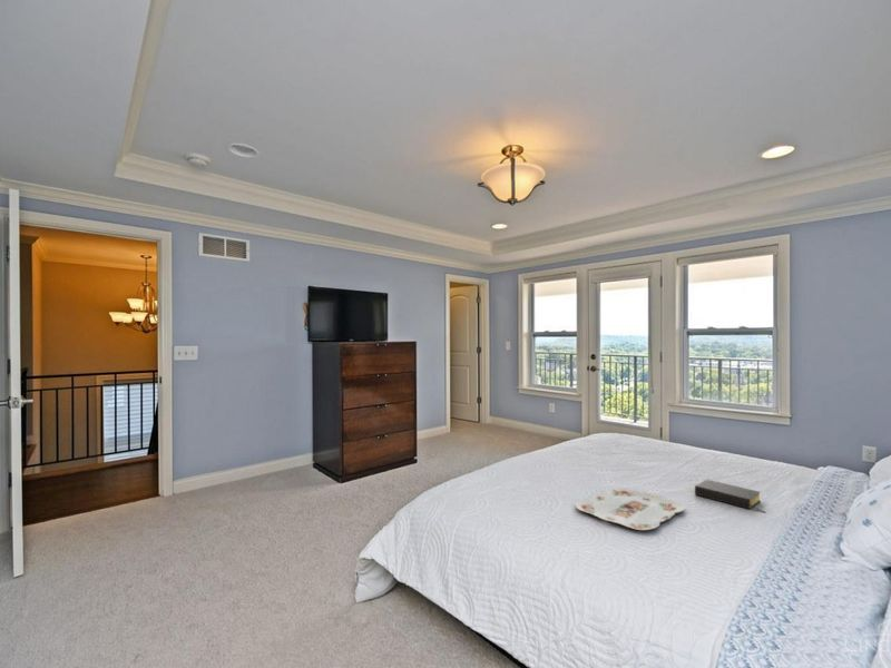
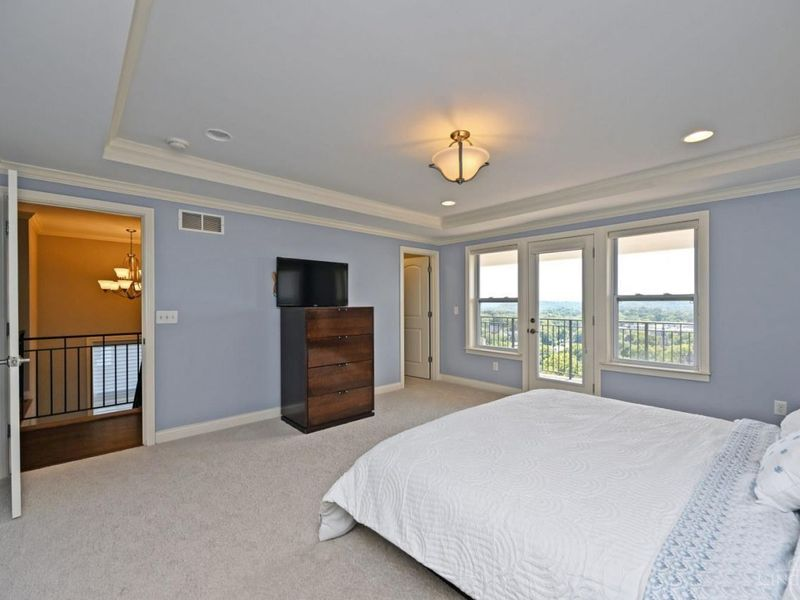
- serving tray [575,487,686,531]
- bible [694,479,765,513]
